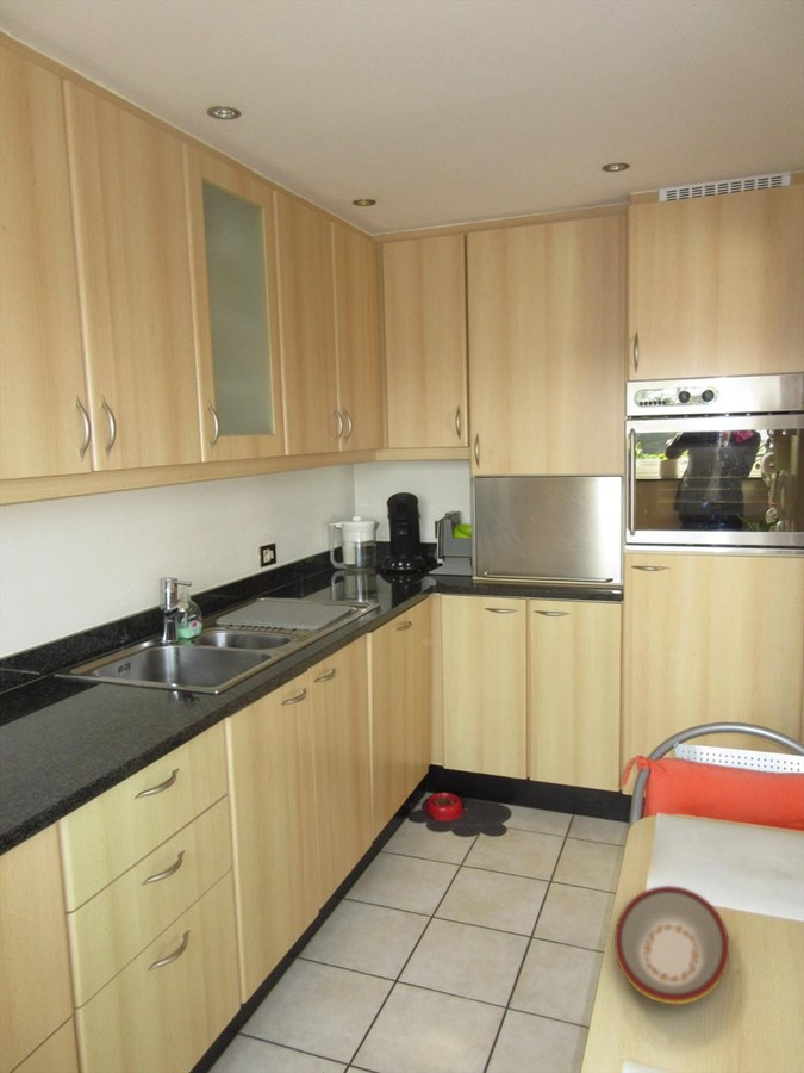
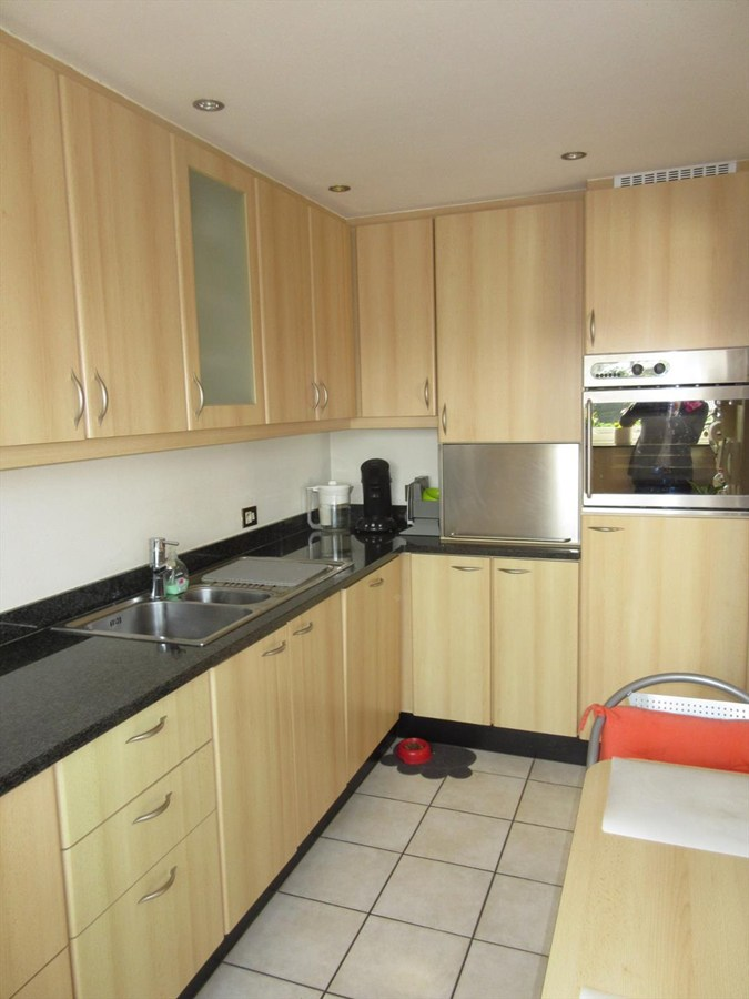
- plate [613,885,730,1006]
